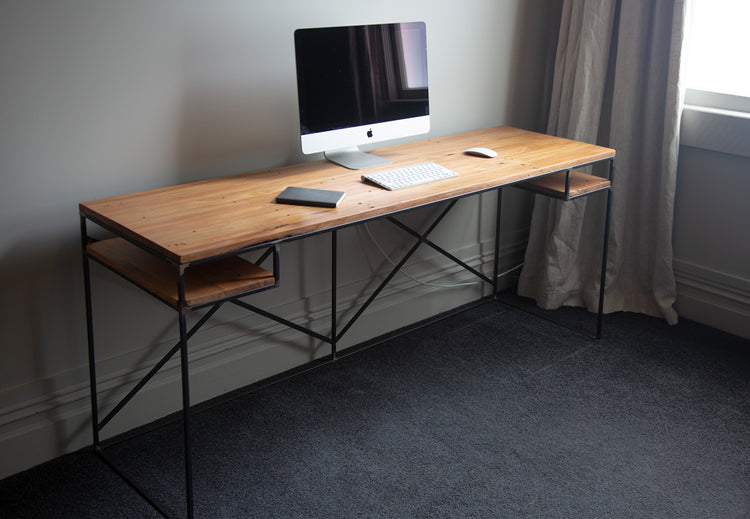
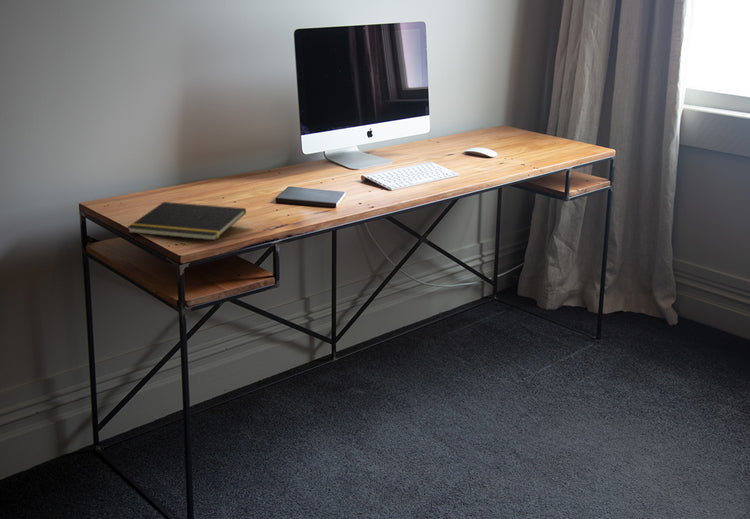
+ notepad [126,201,247,242]
